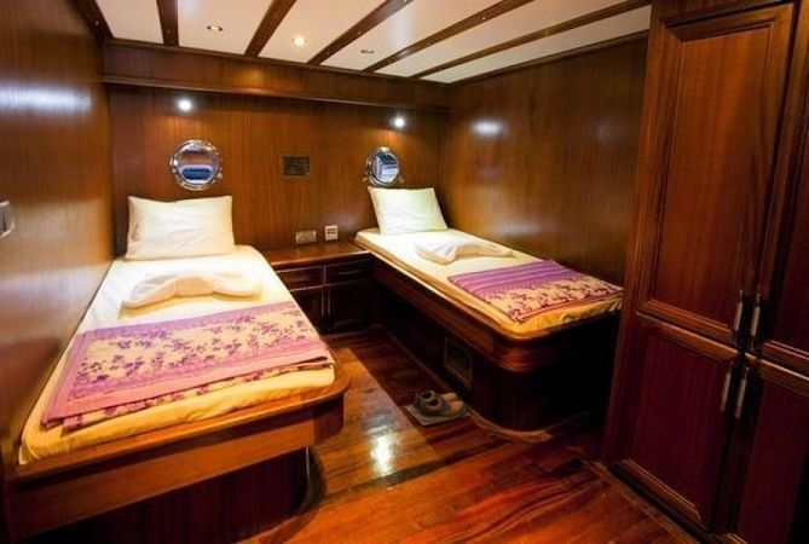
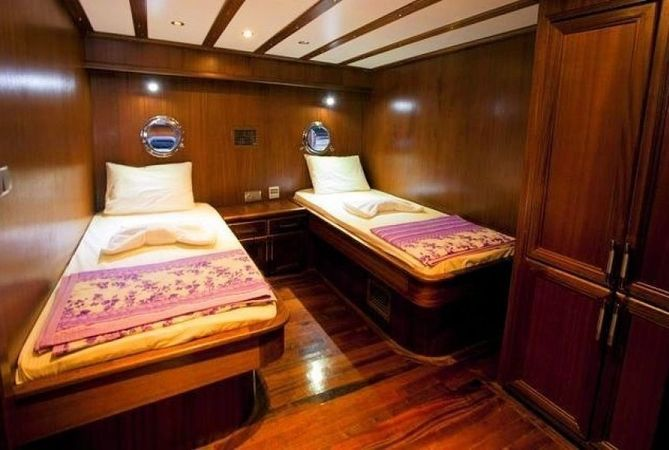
- shoes [404,389,472,427]
